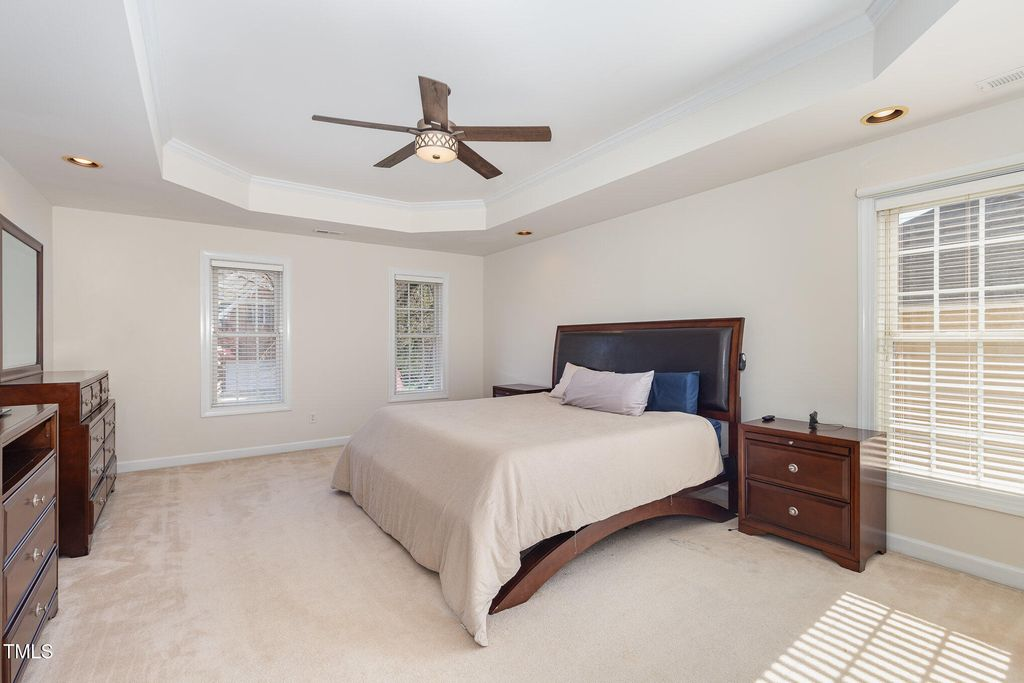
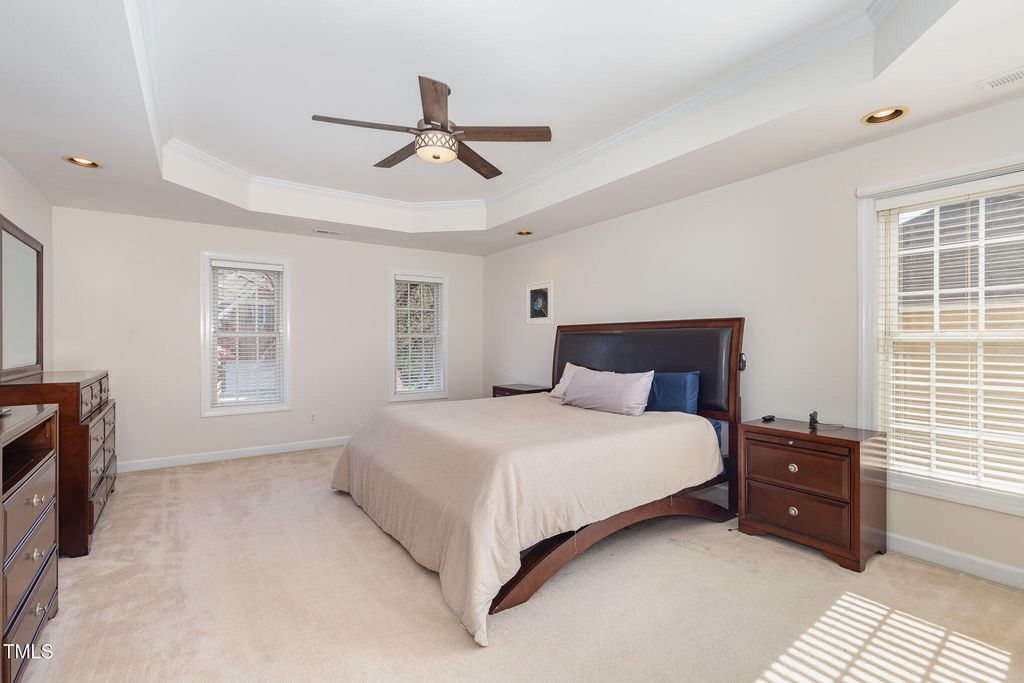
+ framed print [525,279,554,326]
